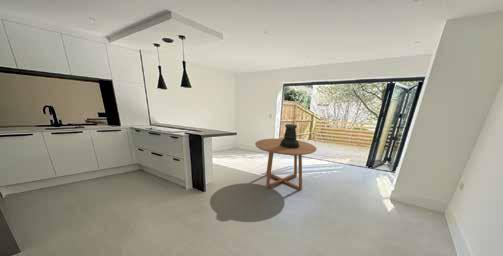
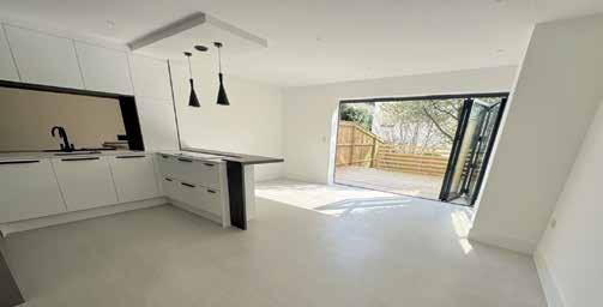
- dining table [254,138,318,191]
- pedestal [280,123,300,149]
